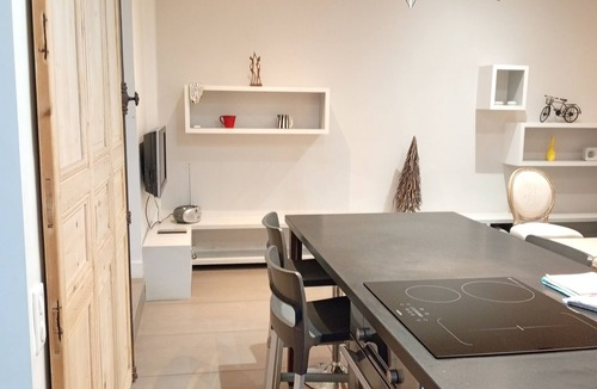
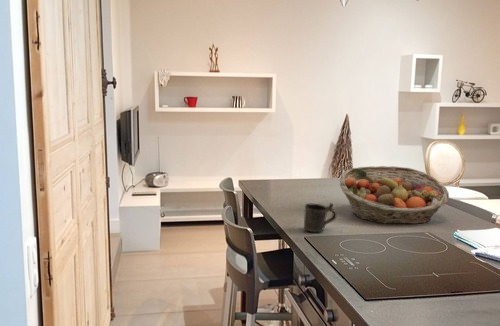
+ fruit basket [339,165,450,225]
+ mug [303,202,338,233]
